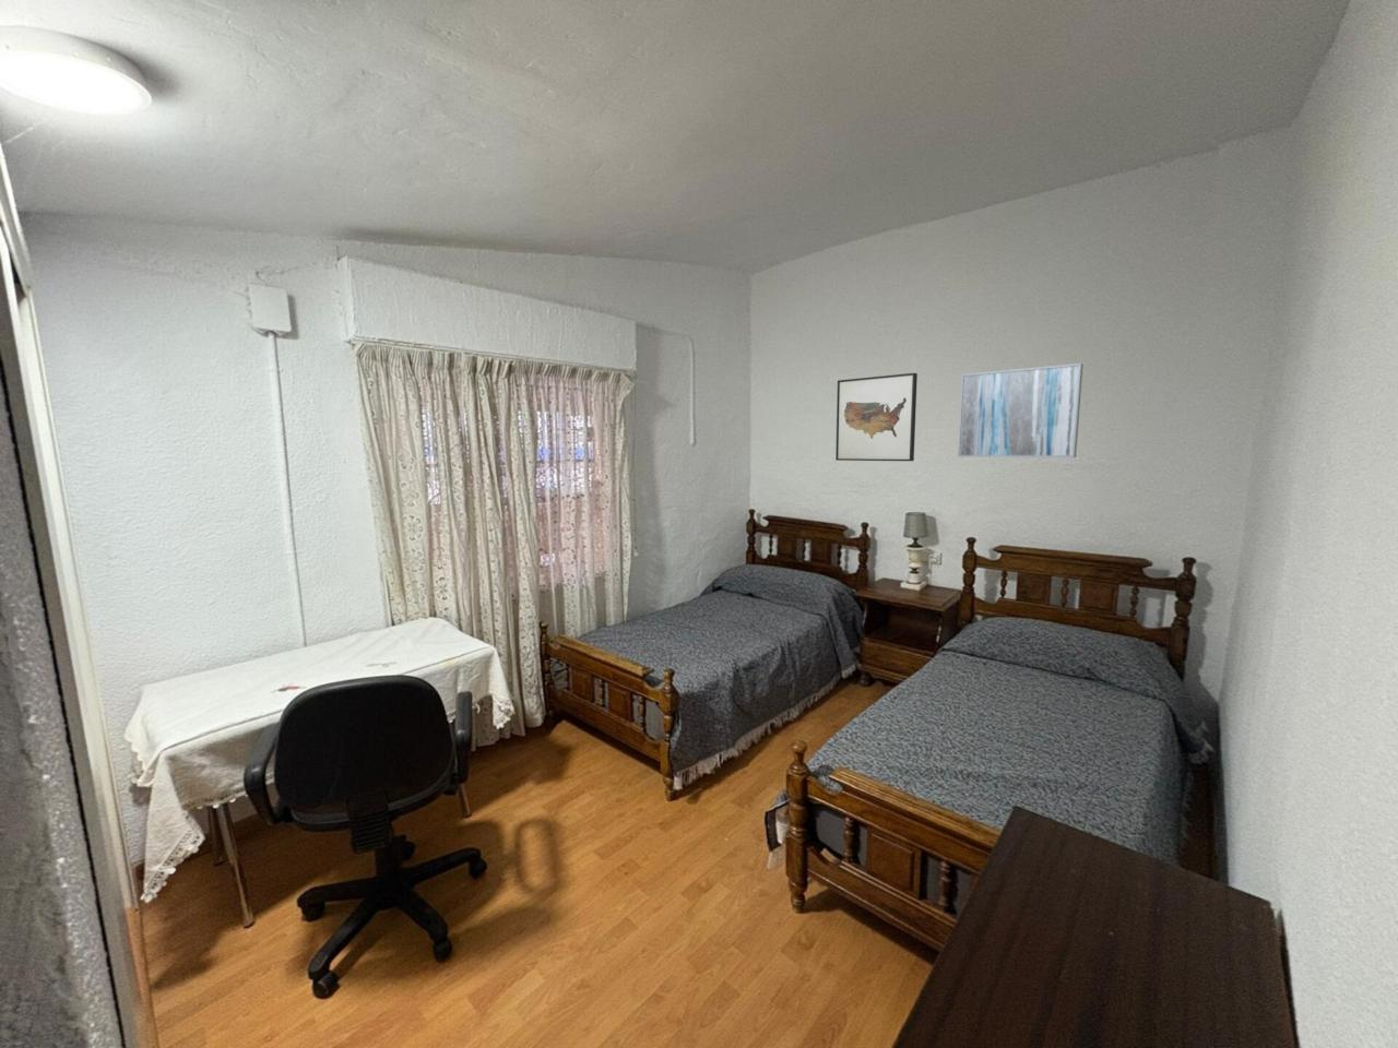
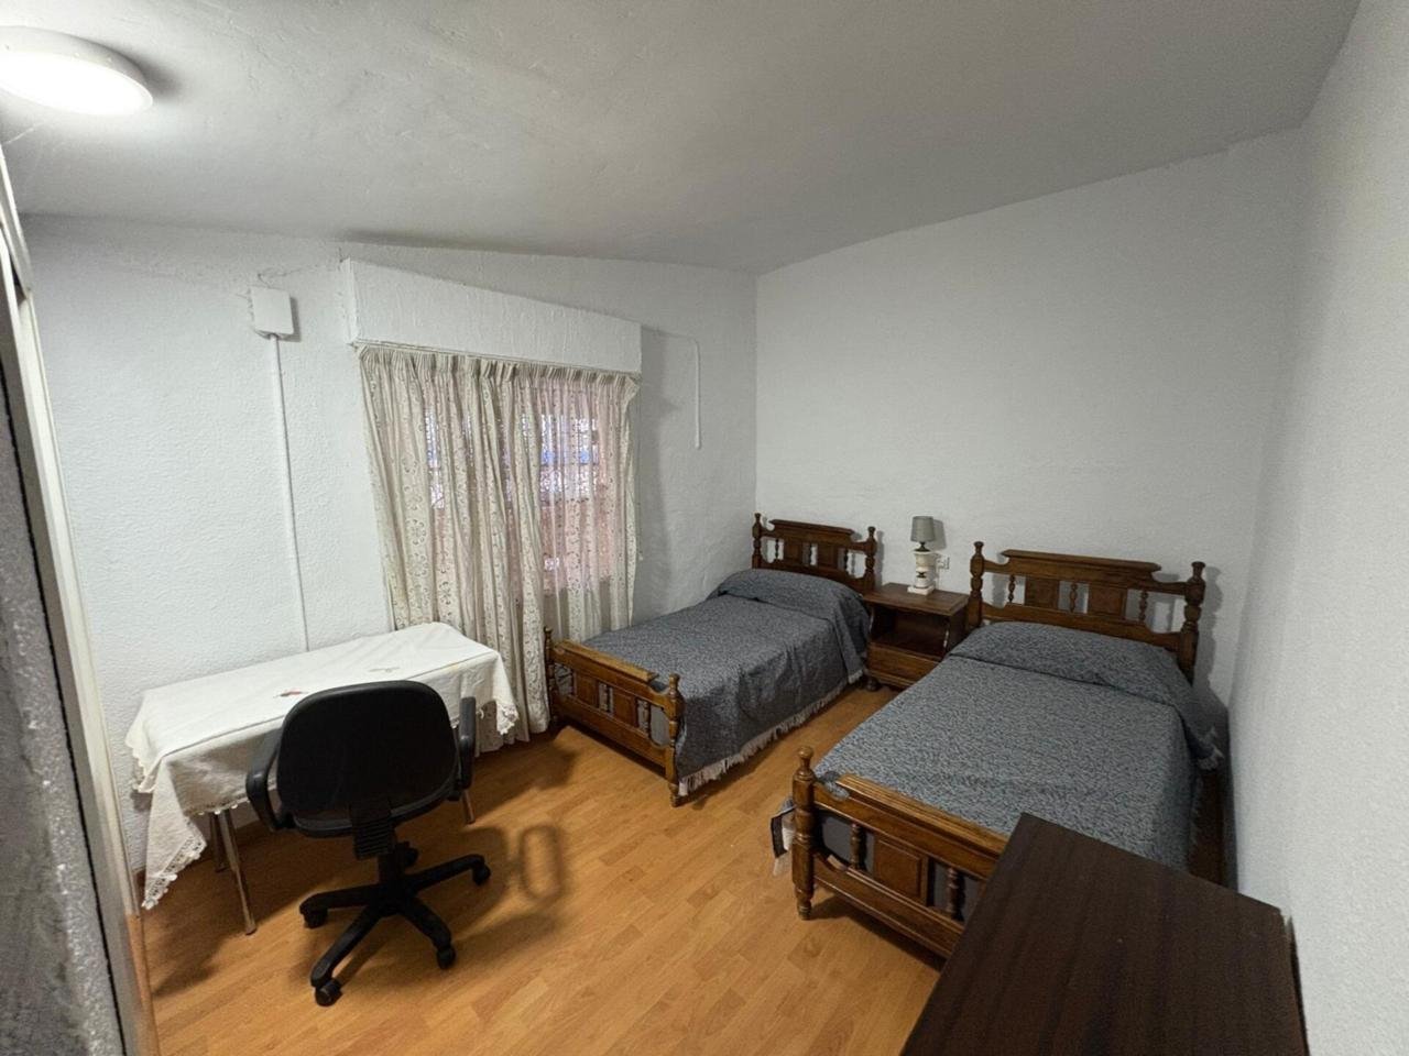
- wall art [834,372,918,461]
- wall art [957,362,1084,458]
